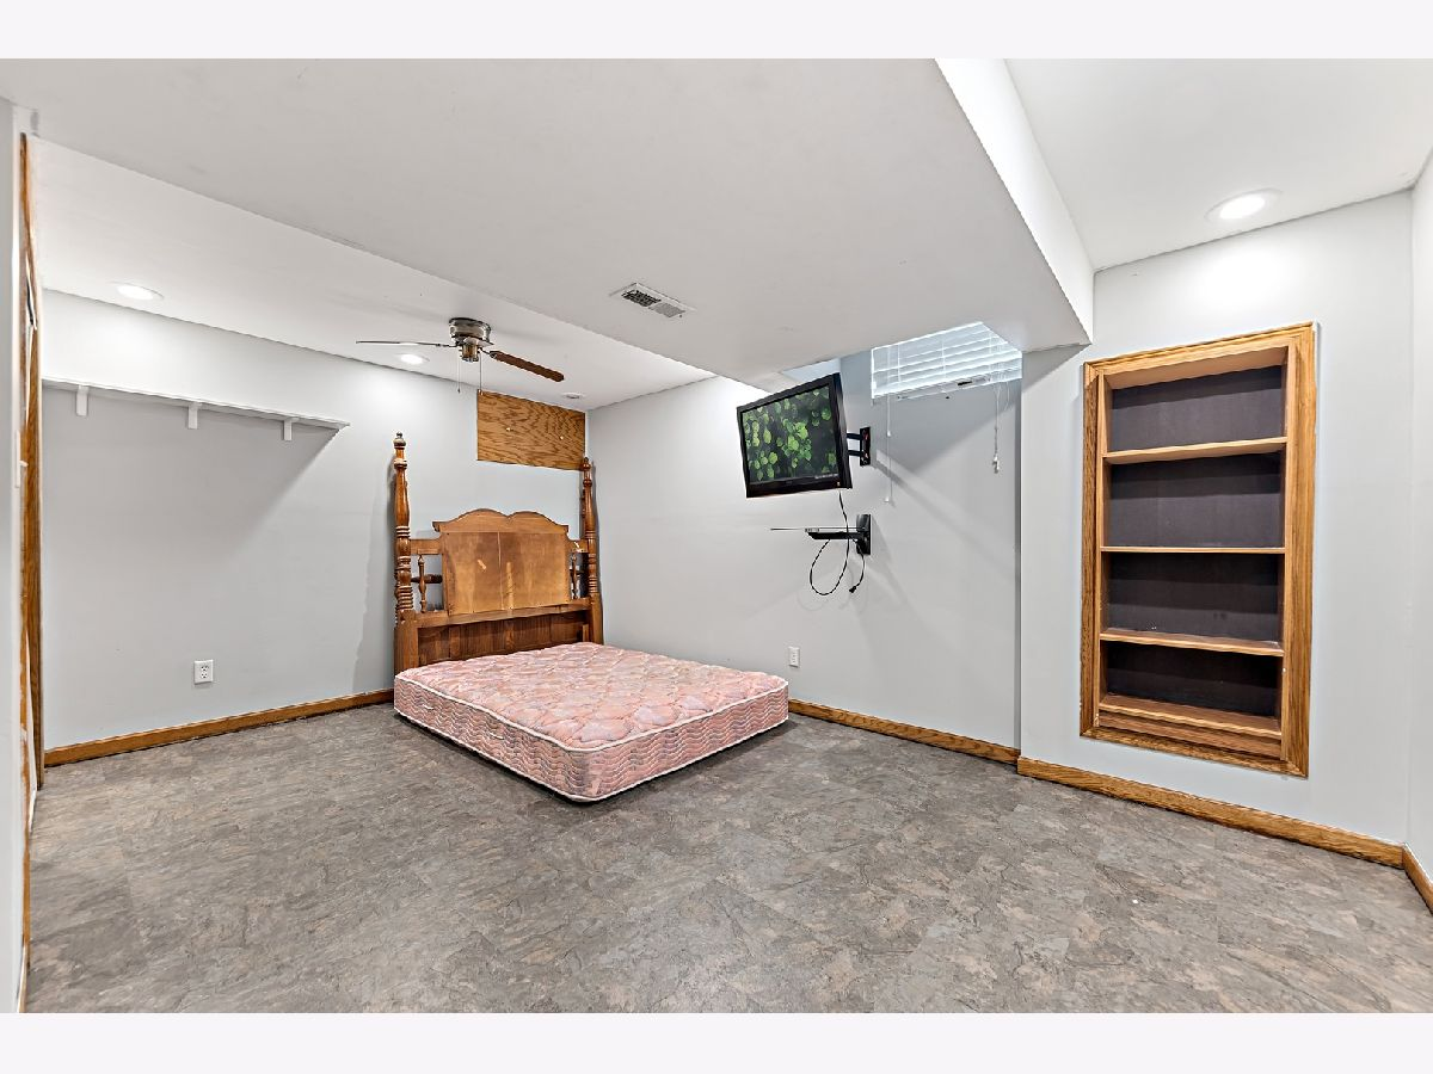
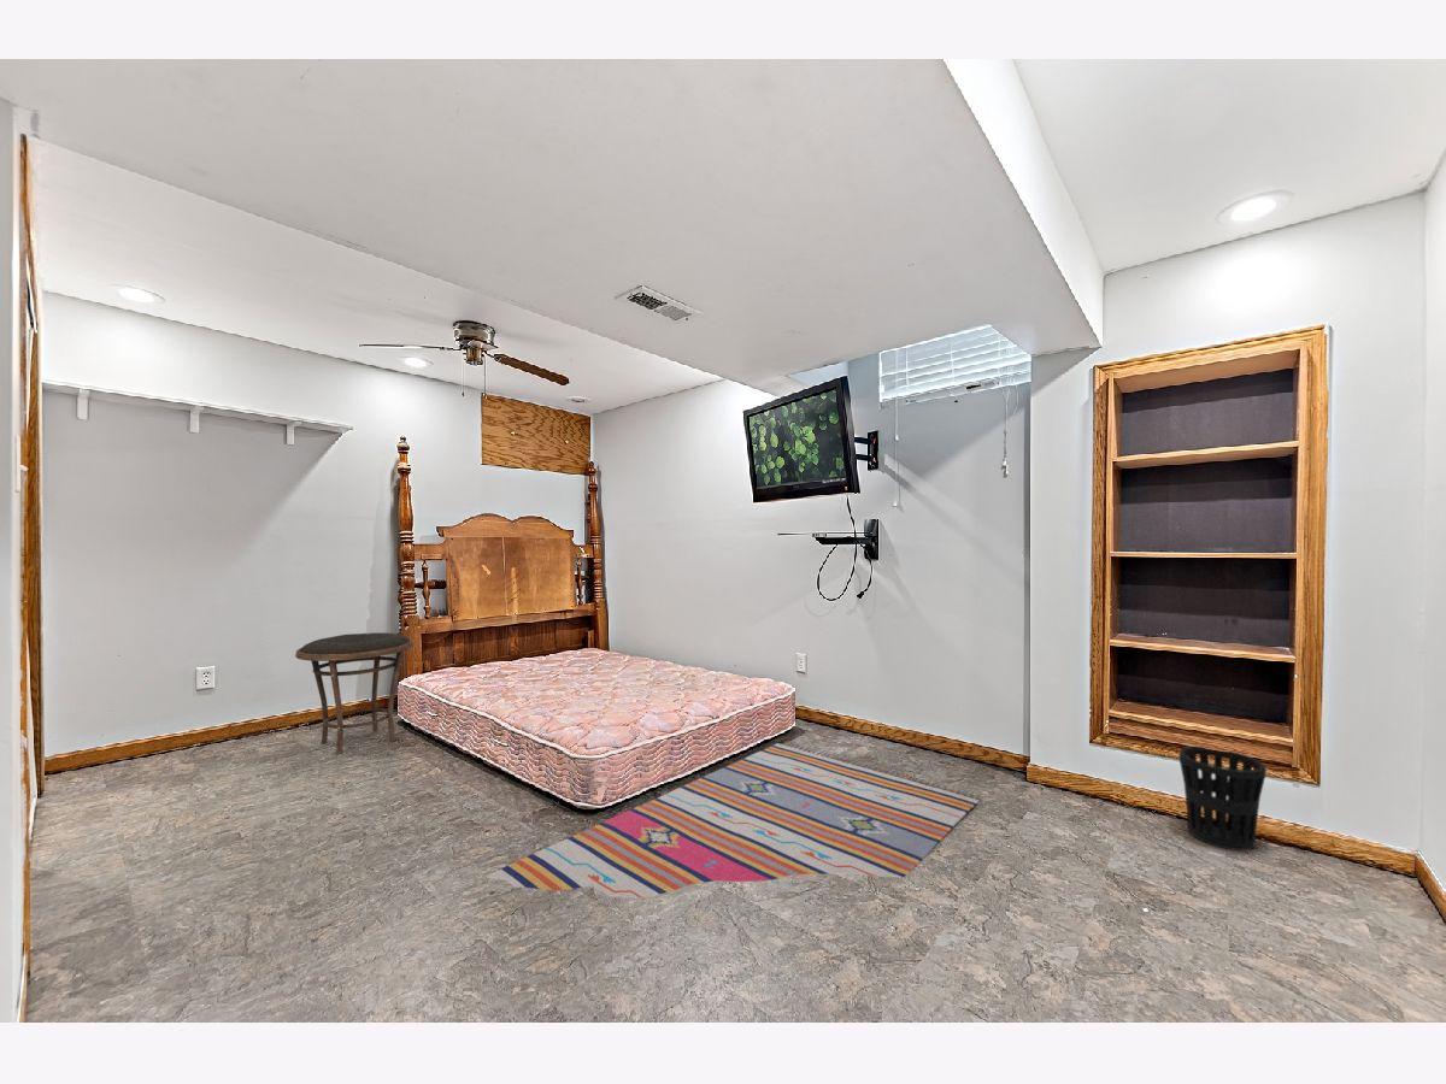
+ wastebasket [1178,746,1268,852]
+ rug [482,741,984,899]
+ side table [294,631,415,756]
